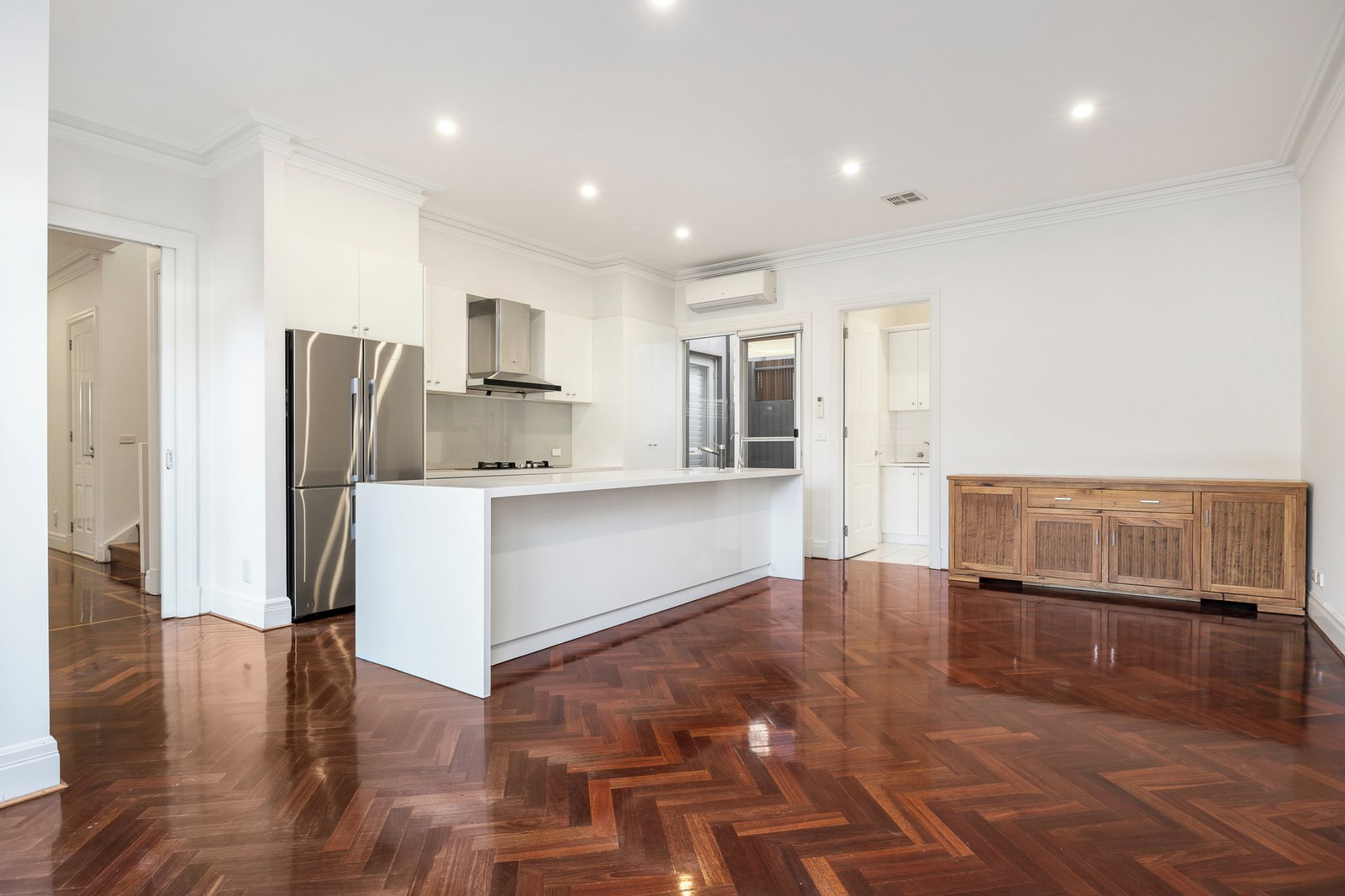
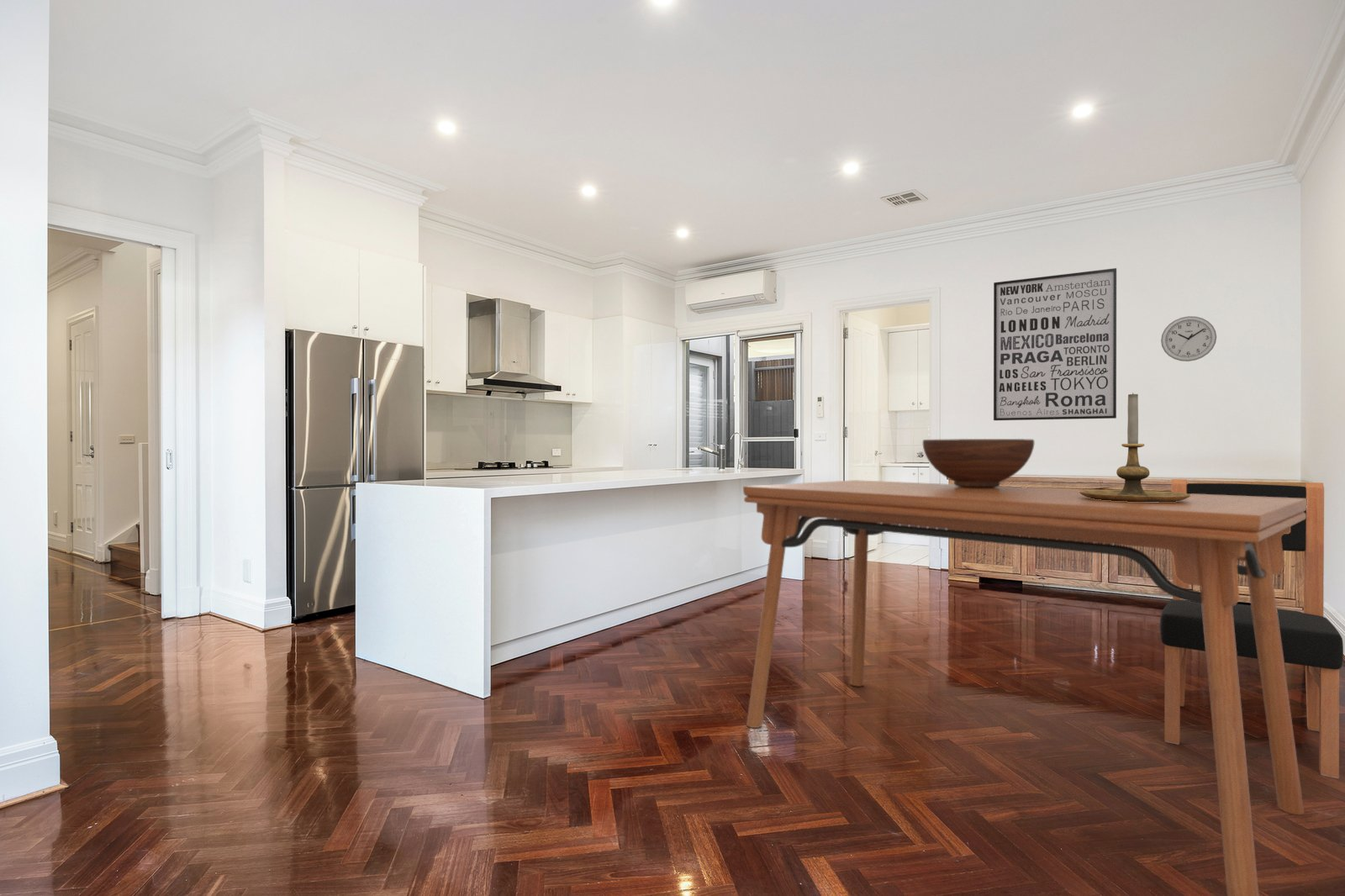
+ fruit bowl [922,438,1035,488]
+ wall clock [1160,315,1217,362]
+ dining chair [1159,478,1344,779]
+ candle holder [1079,392,1191,502]
+ dining table [742,479,1307,896]
+ wall art [993,267,1117,421]
